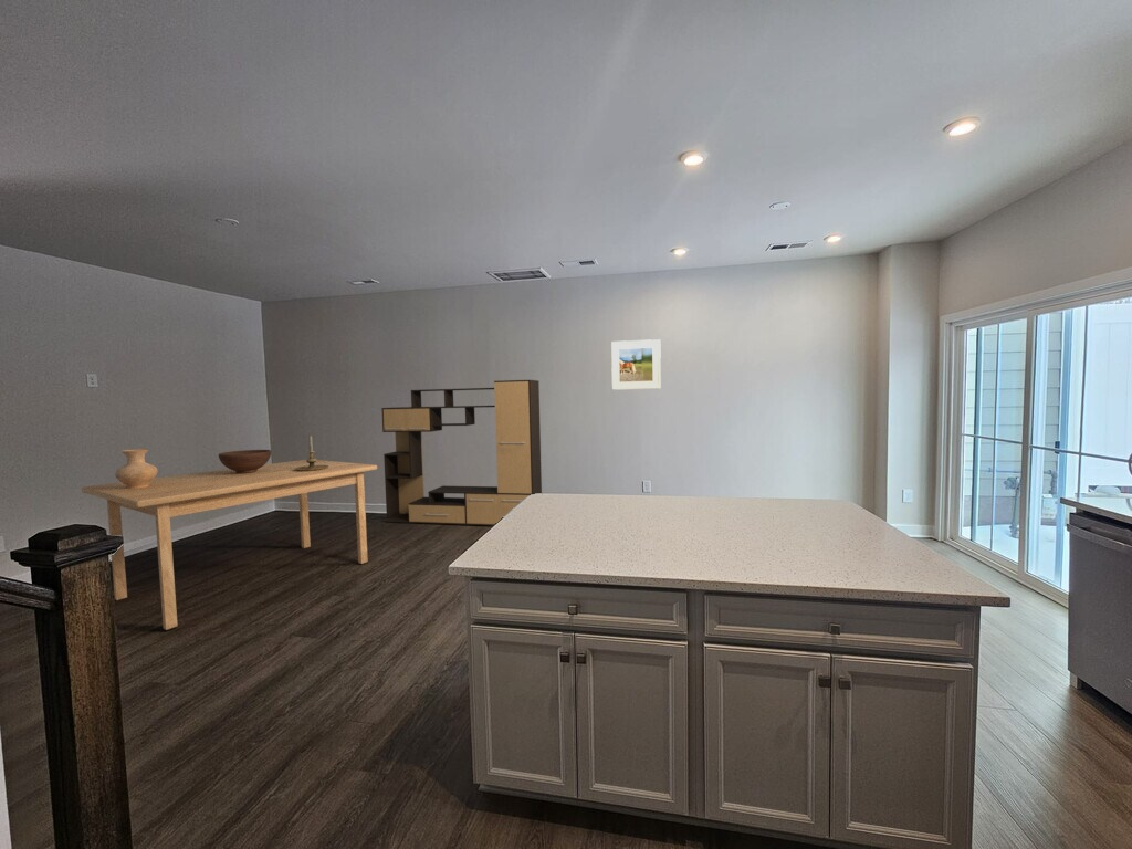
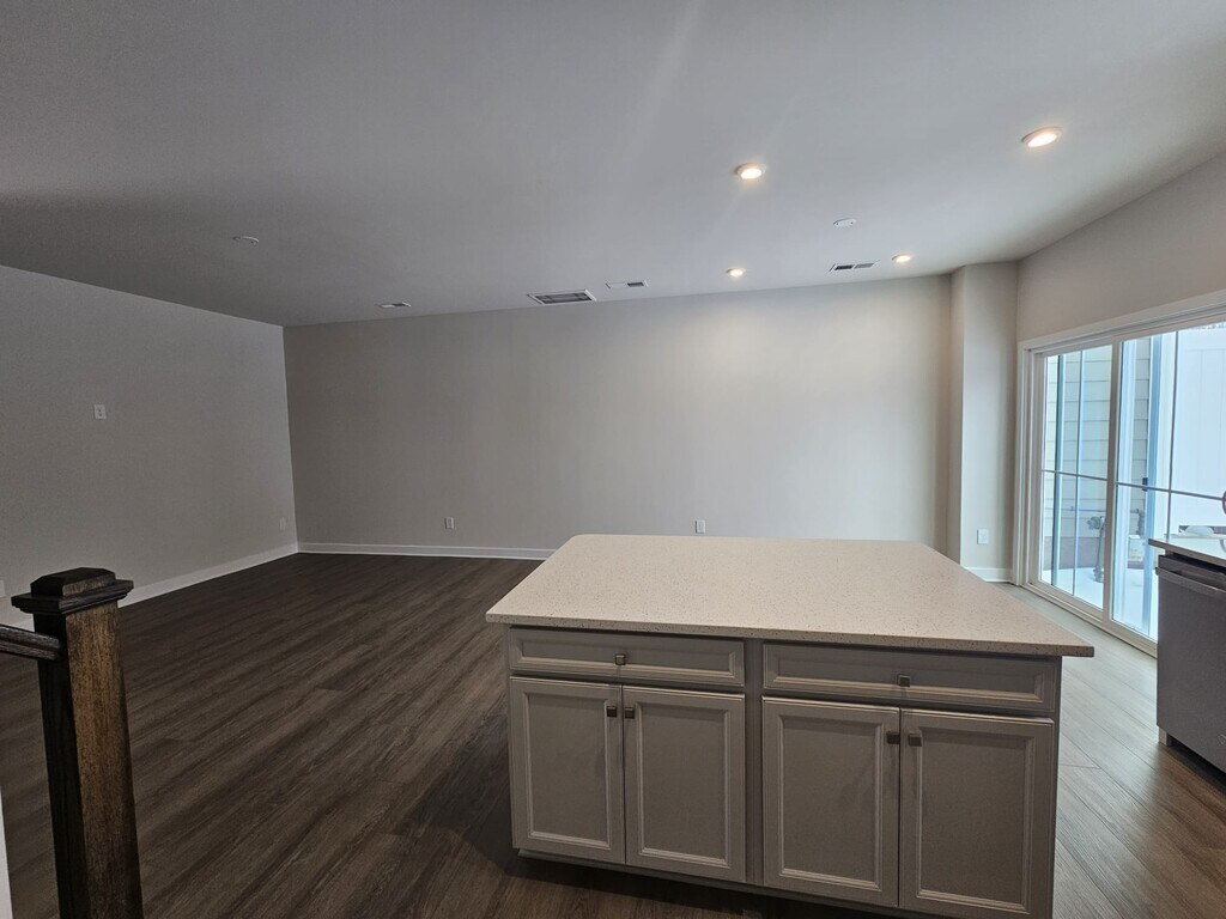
- media console [380,379,543,527]
- candle holder [295,434,328,471]
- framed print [610,338,662,391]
- table [81,459,378,632]
- fruit bowl [218,449,272,473]
- vase [114,448,159,489]
